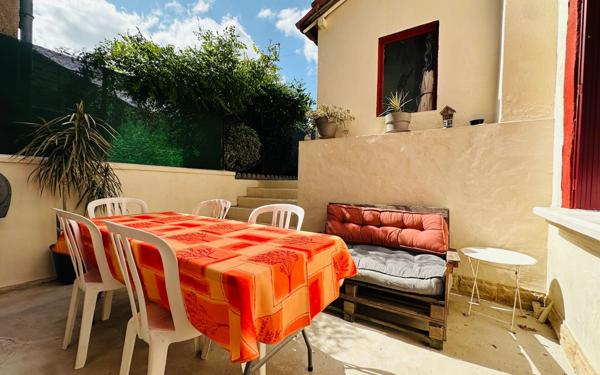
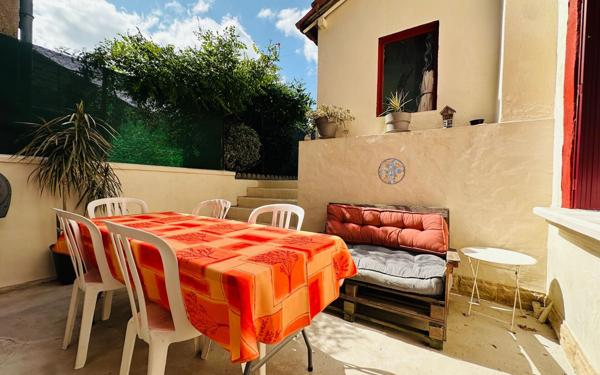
+ manhole cover [377,157,406,185]
